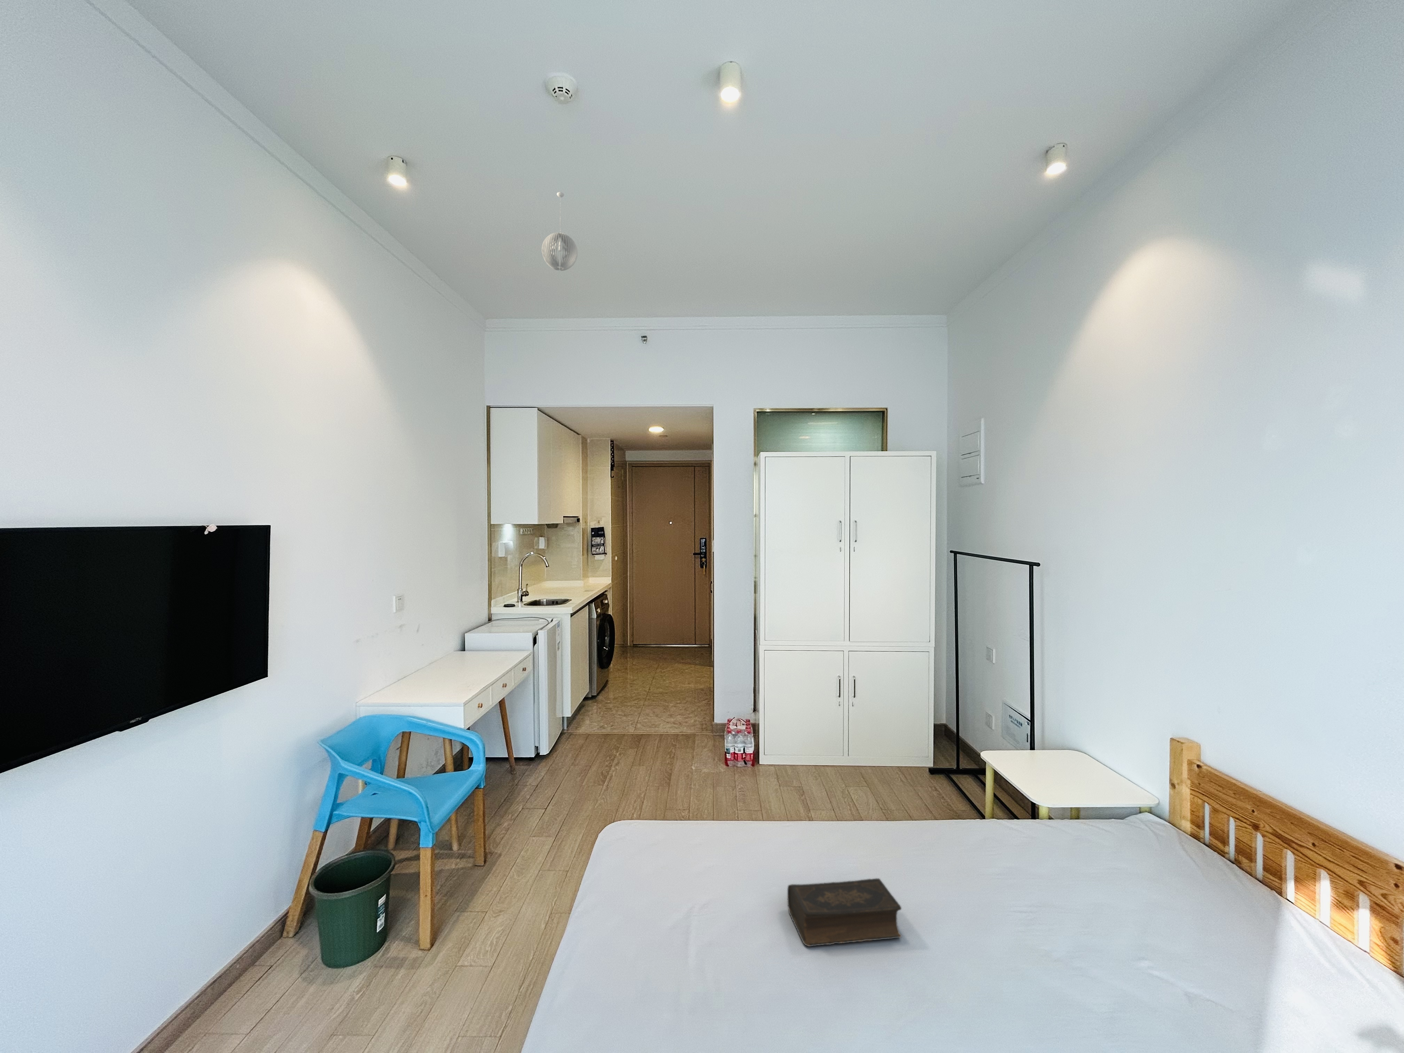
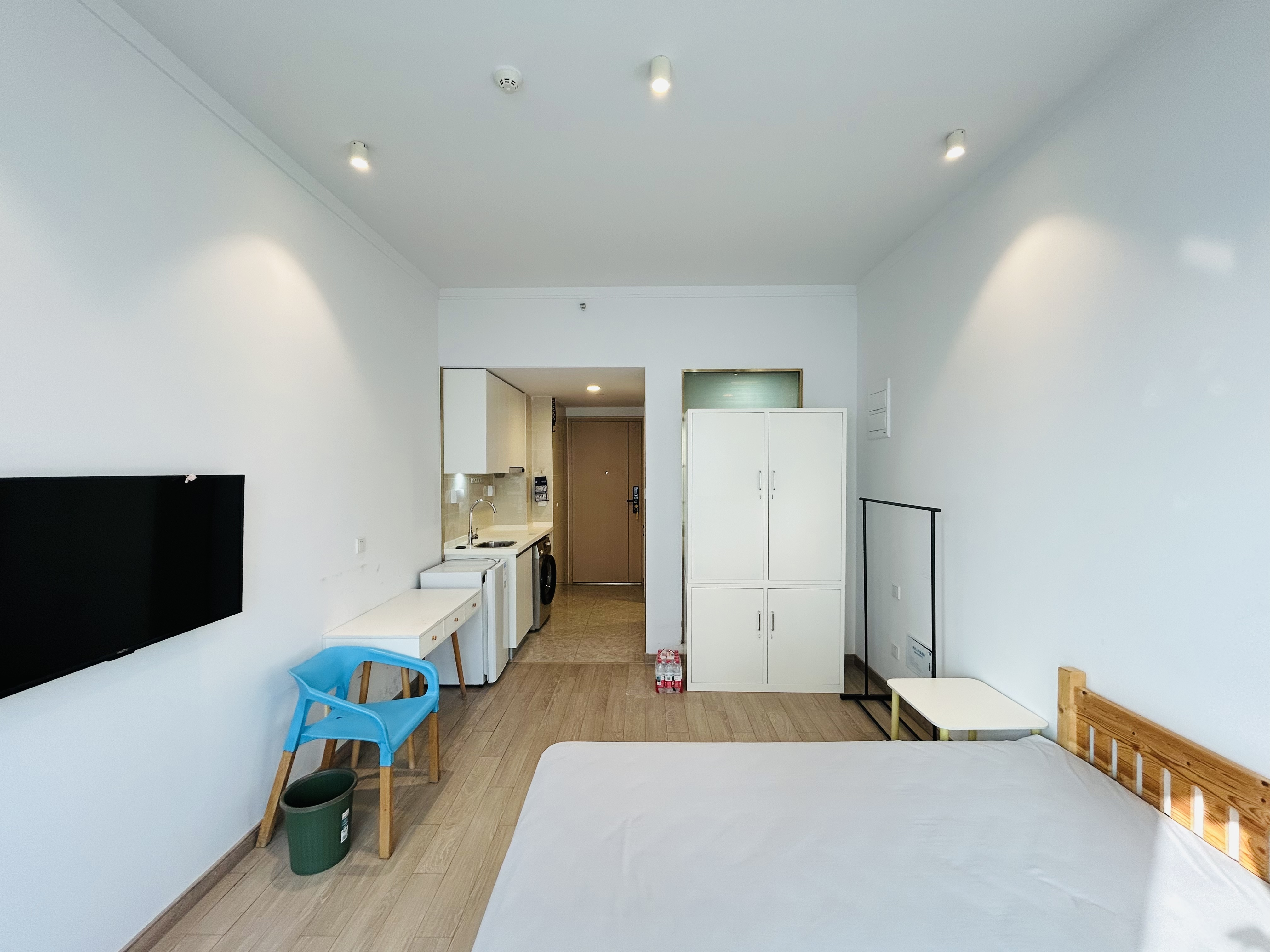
- book [787,878,902,947]
- pendant light [542,191,578,271]
